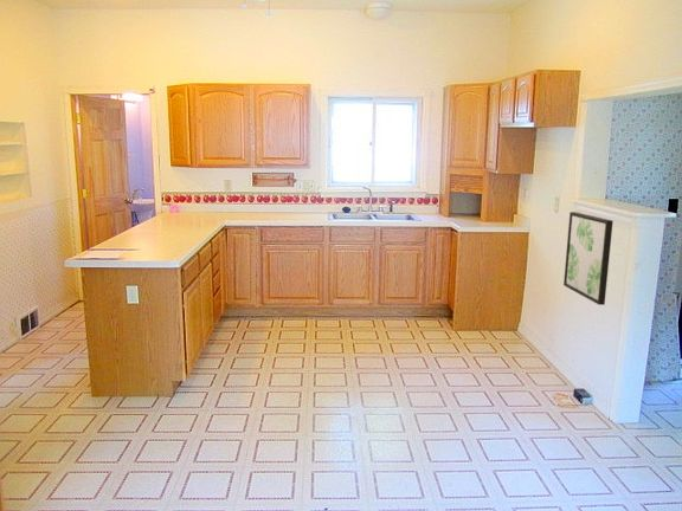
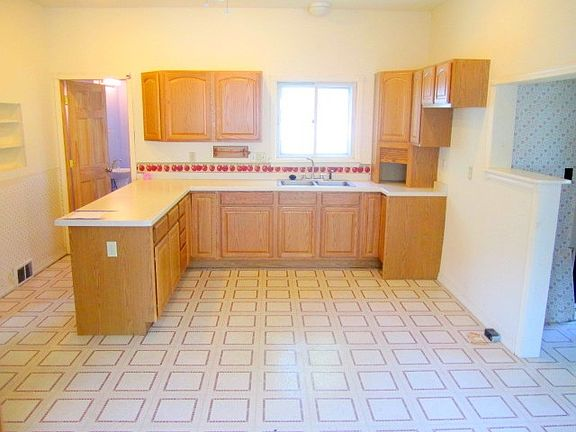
- wall art [562,211,615,306]
